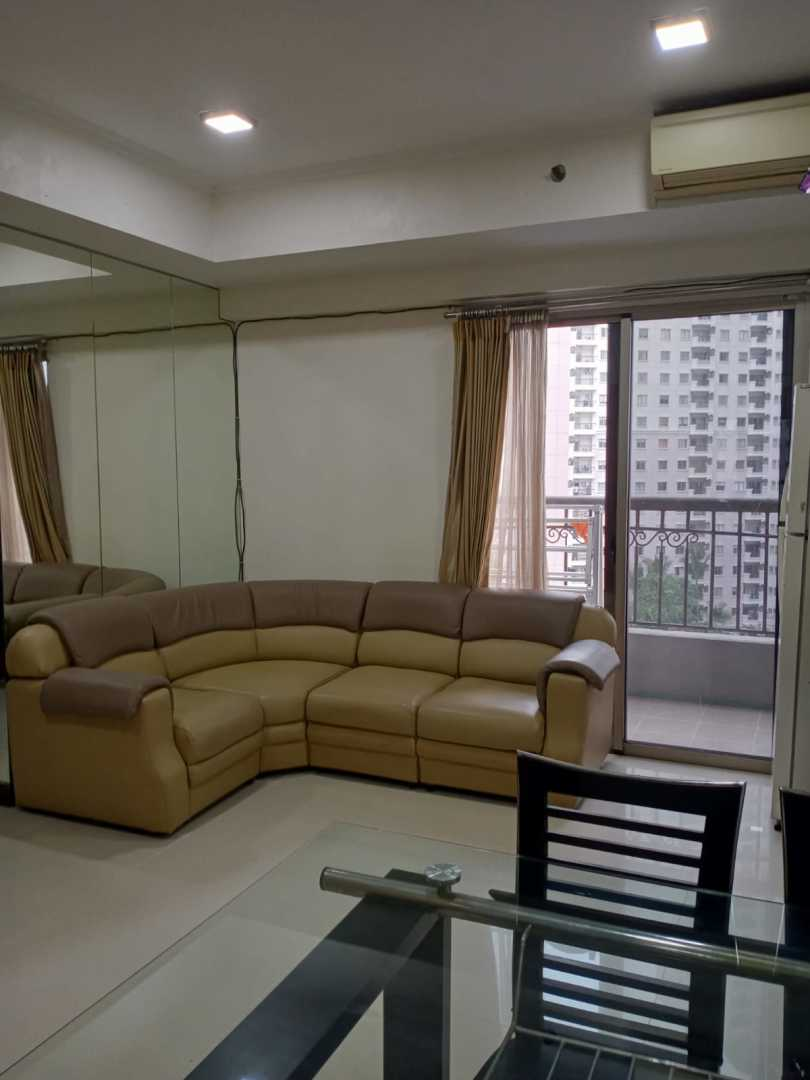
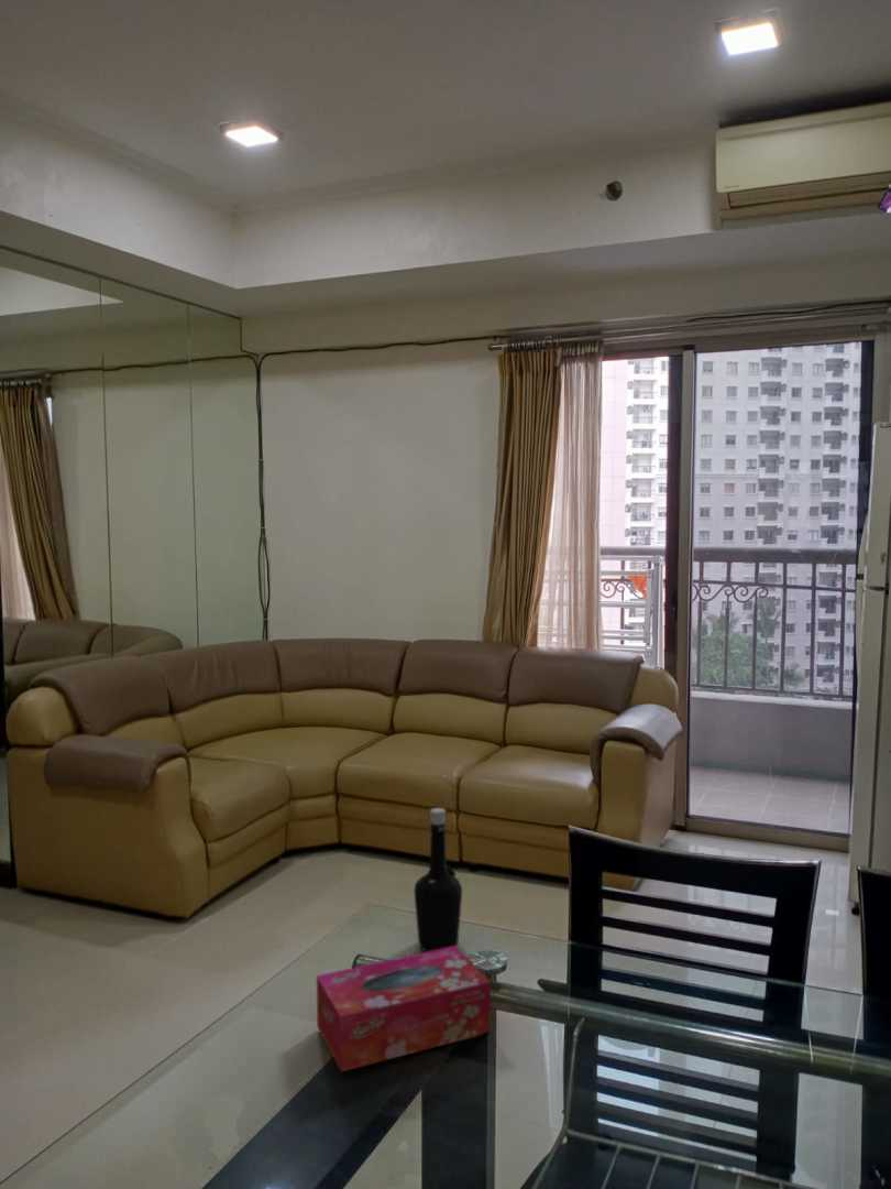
+ bottle [413,807,463,952]
+ tissue box [316,946,492,1072]
